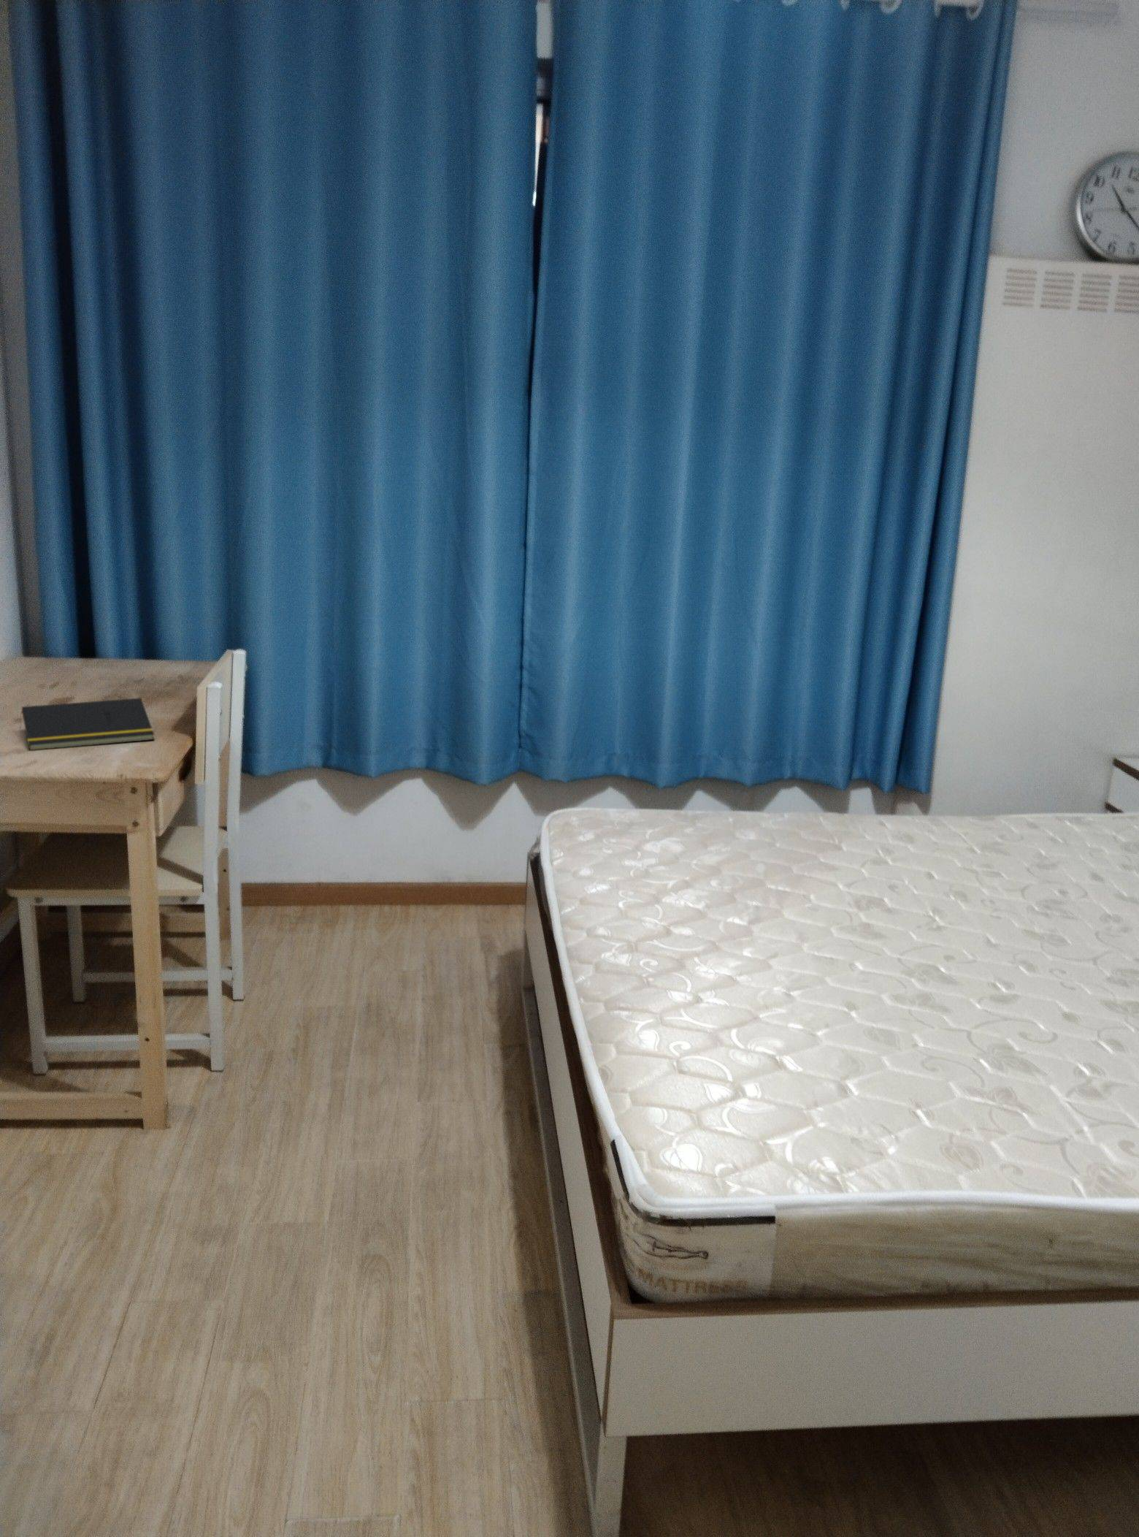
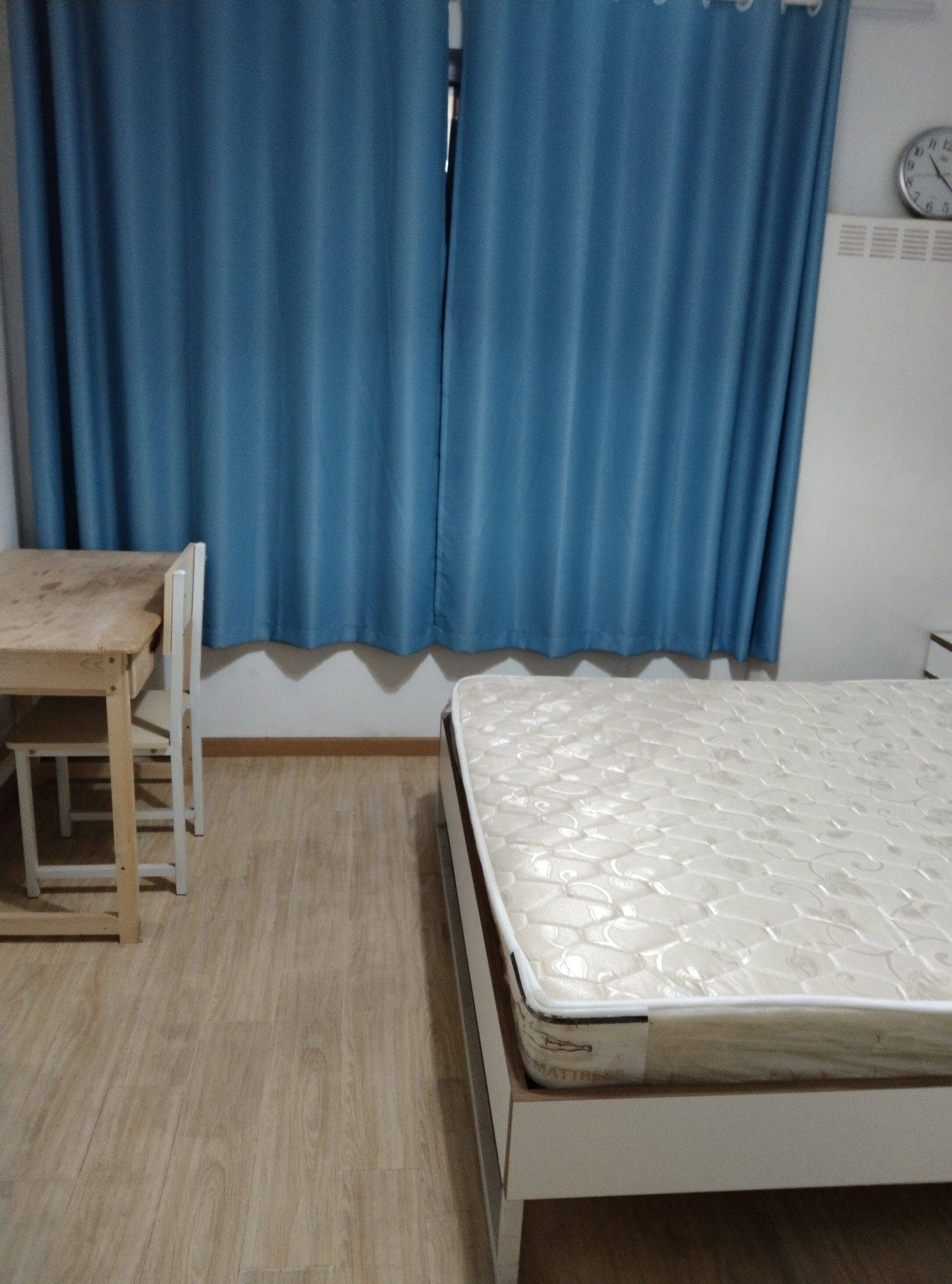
- notepad [19,698,154,751]
